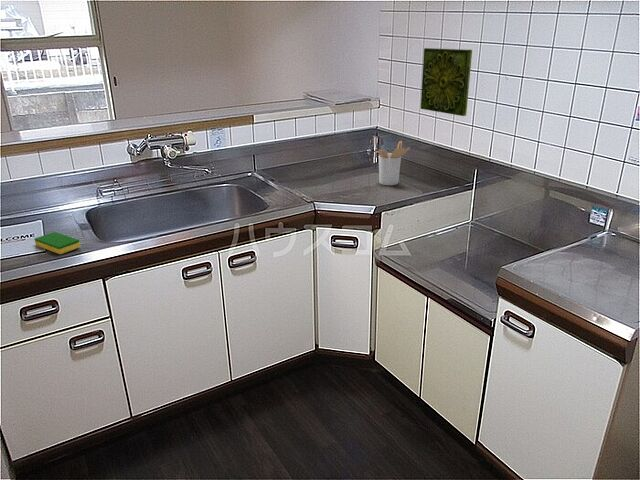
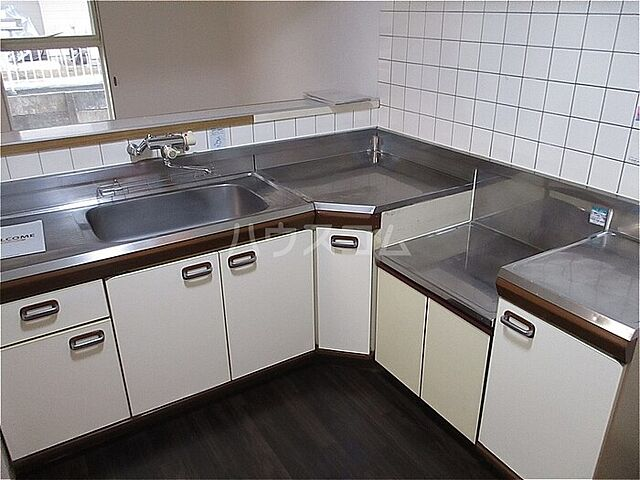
- decorative tile [420,47,473,117]
- utensil holder [377,140,411,186]
- dish sponge [34,231,82,255]
